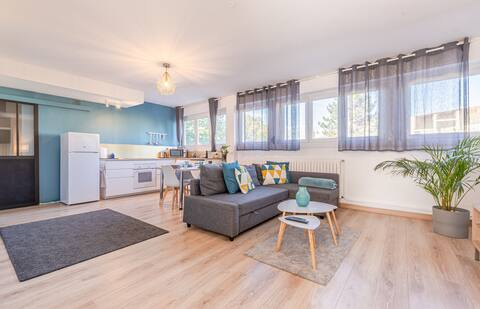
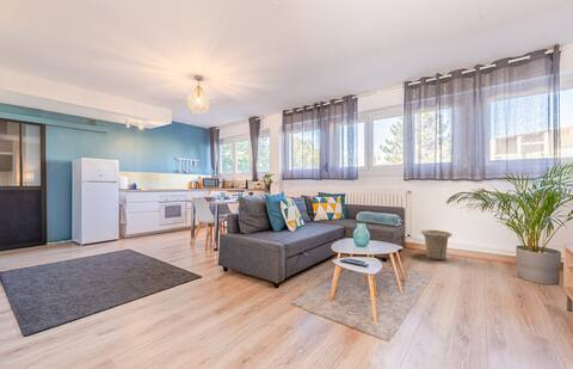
+ basket [420,229,452,262]
